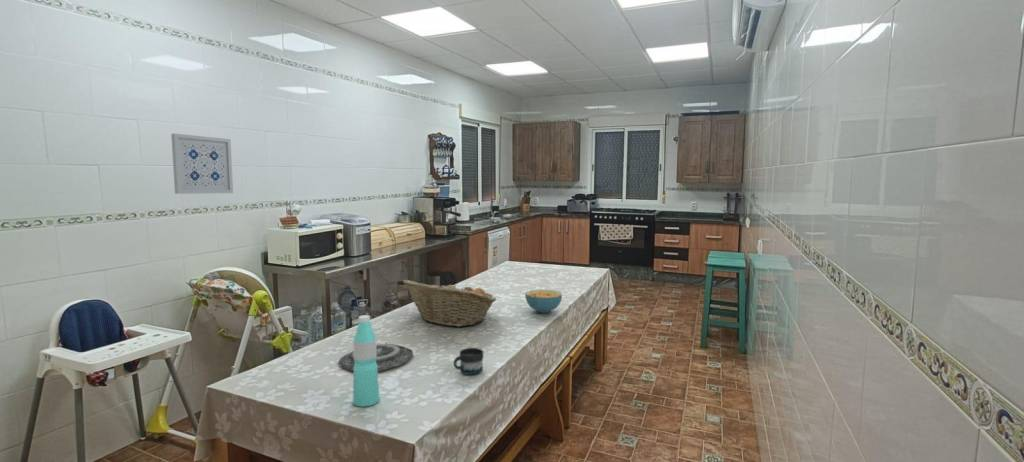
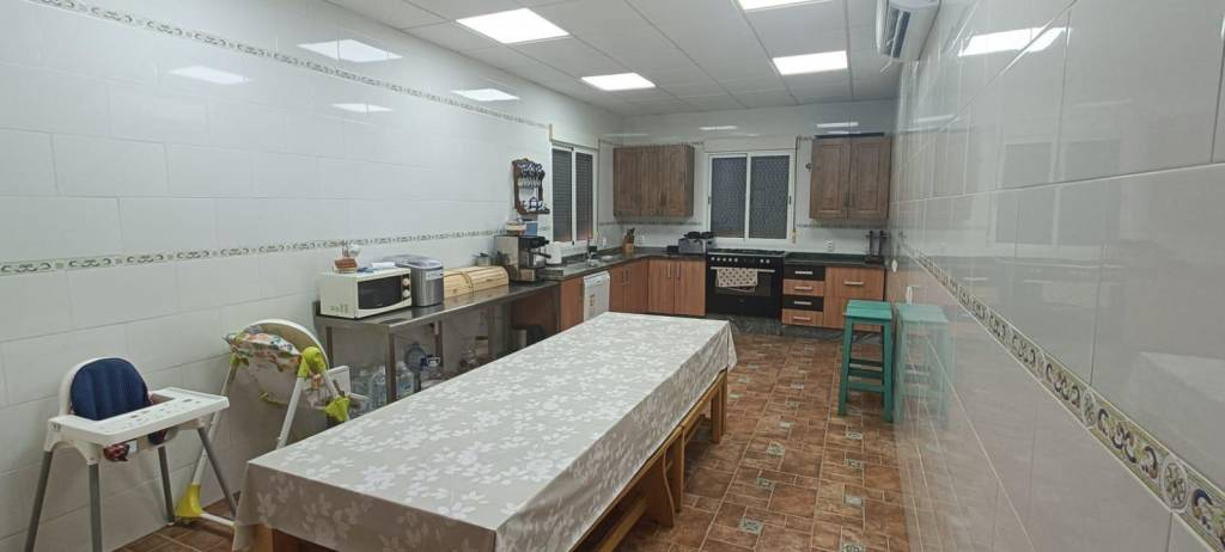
- wall art [170,133,234,195]
- plate [338,342,414,372]
- mug [453,347,484,376]
- cereal bowl [524,289,563,314]
- fruit basket [402,279,498,328]
- water bottle [352,314,381,408]
